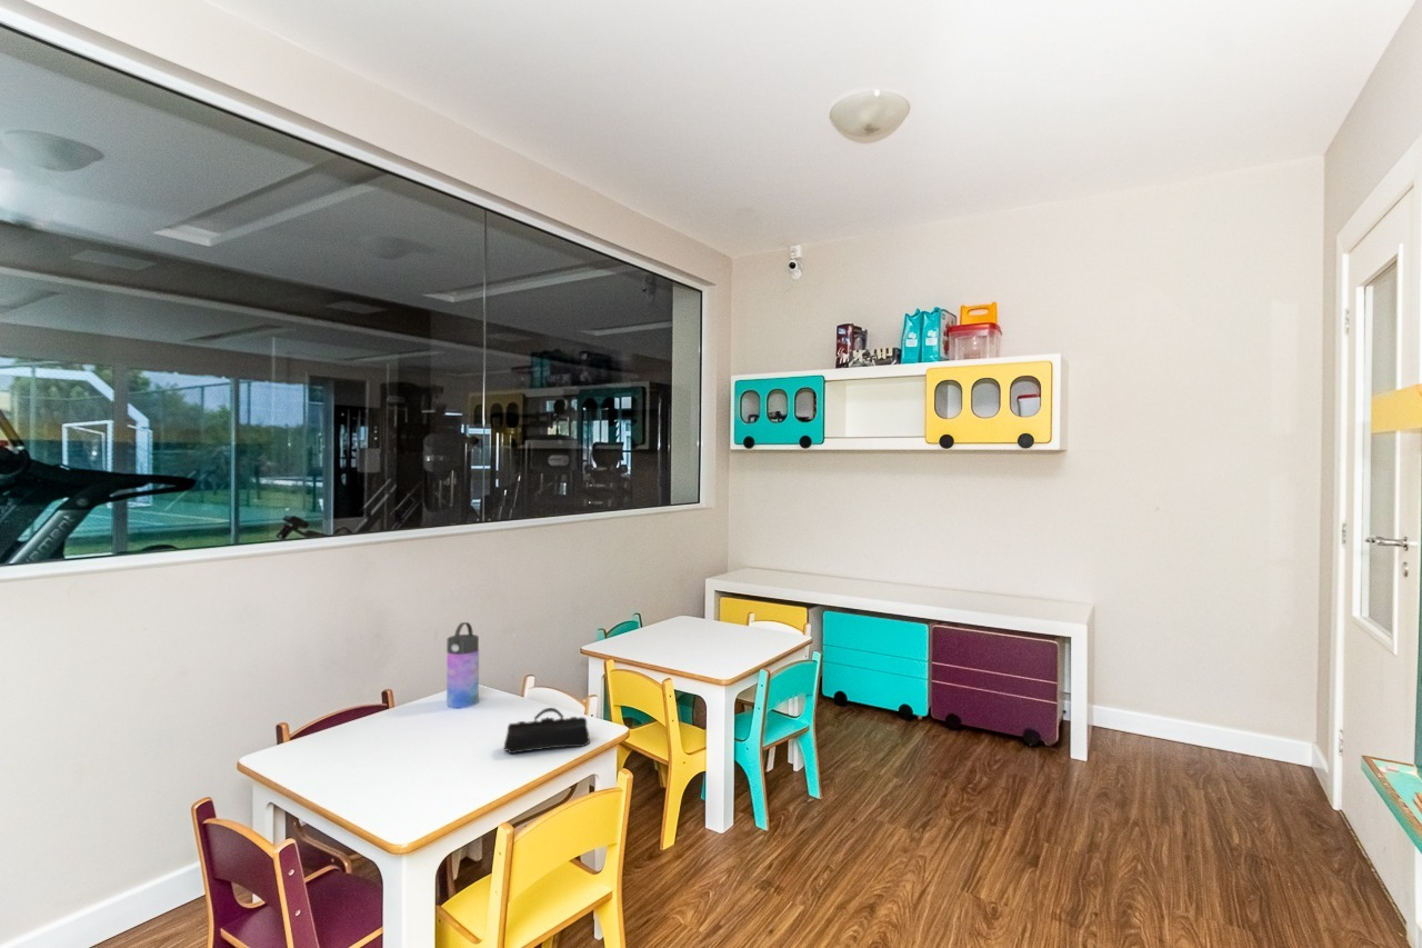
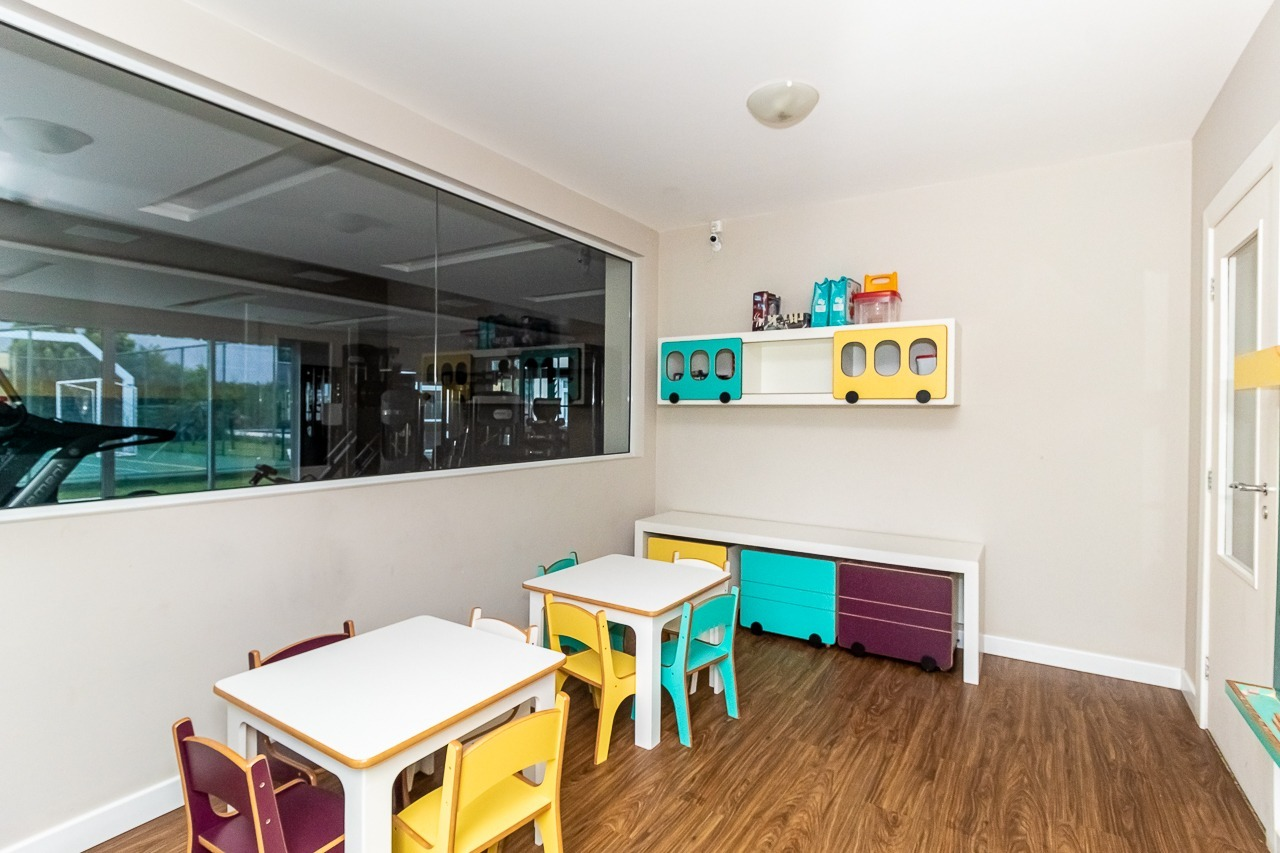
- water bottle [445,621,480,709]
- pencil case [503,707,591,755]
